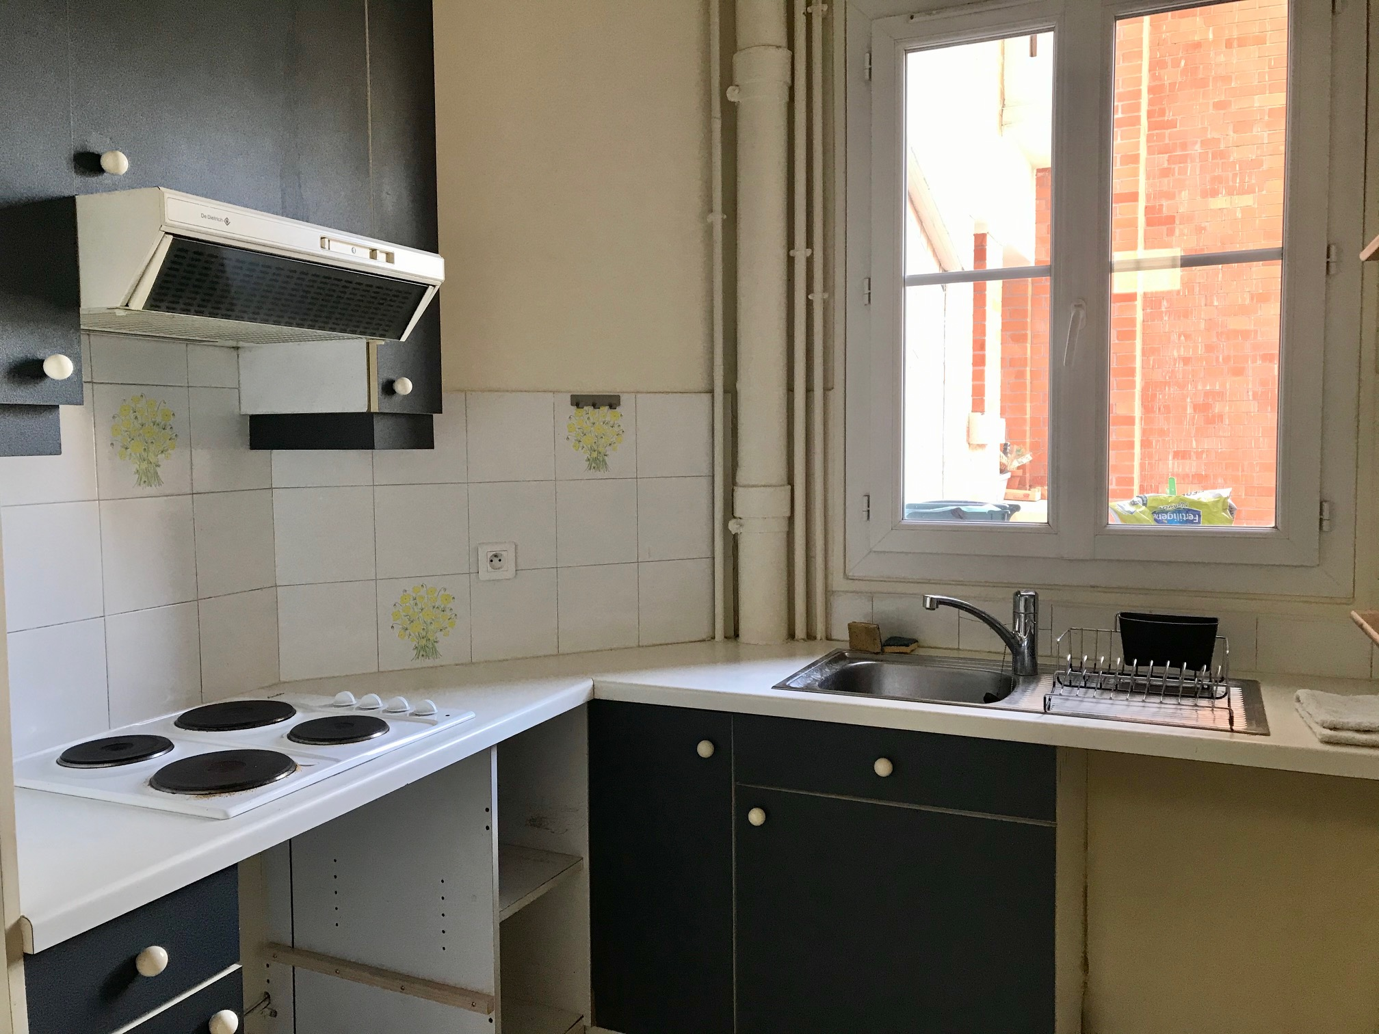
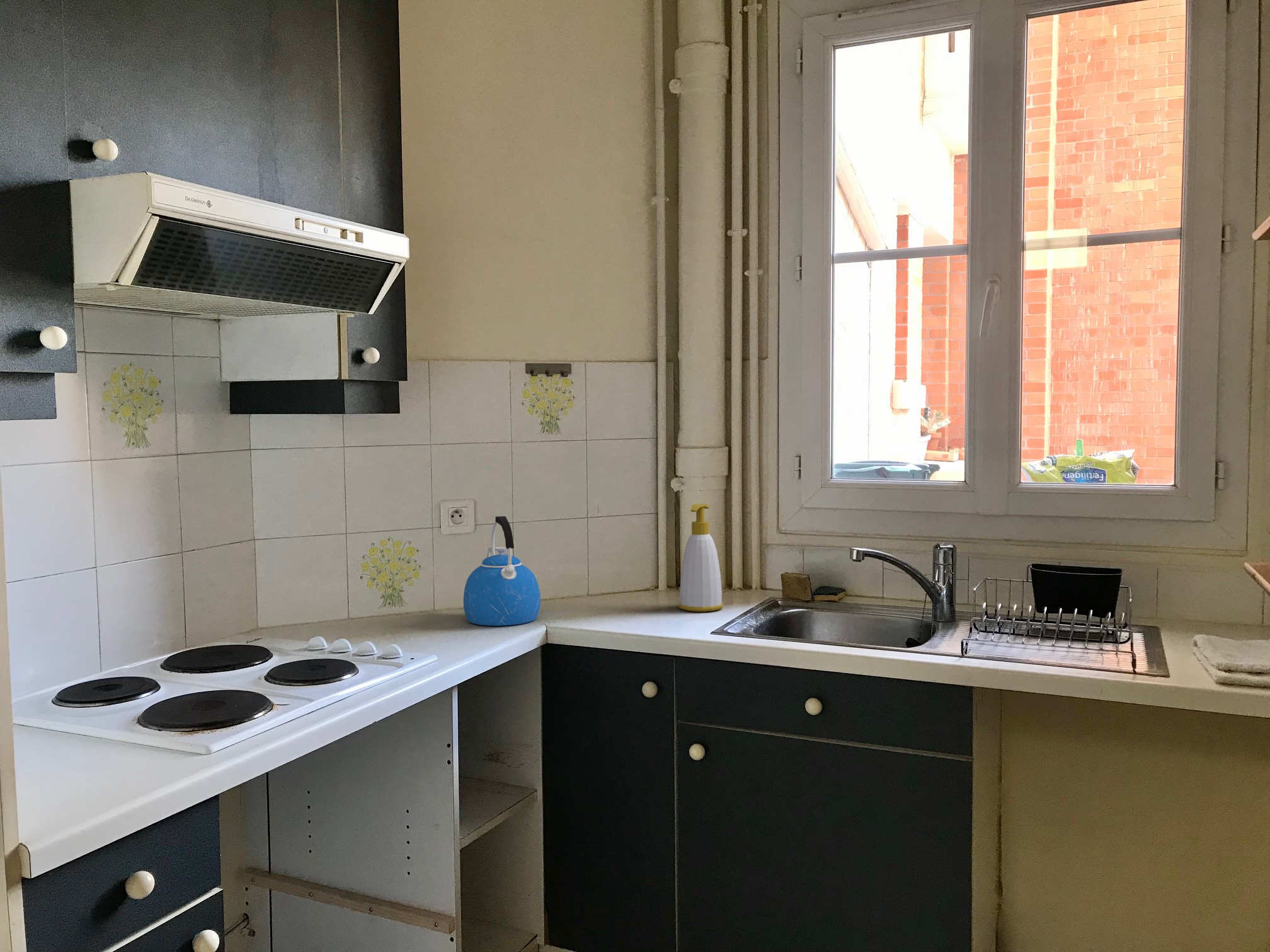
+ soap bottle [678,503,724,612]
+ kettle [463,516,541,626]
